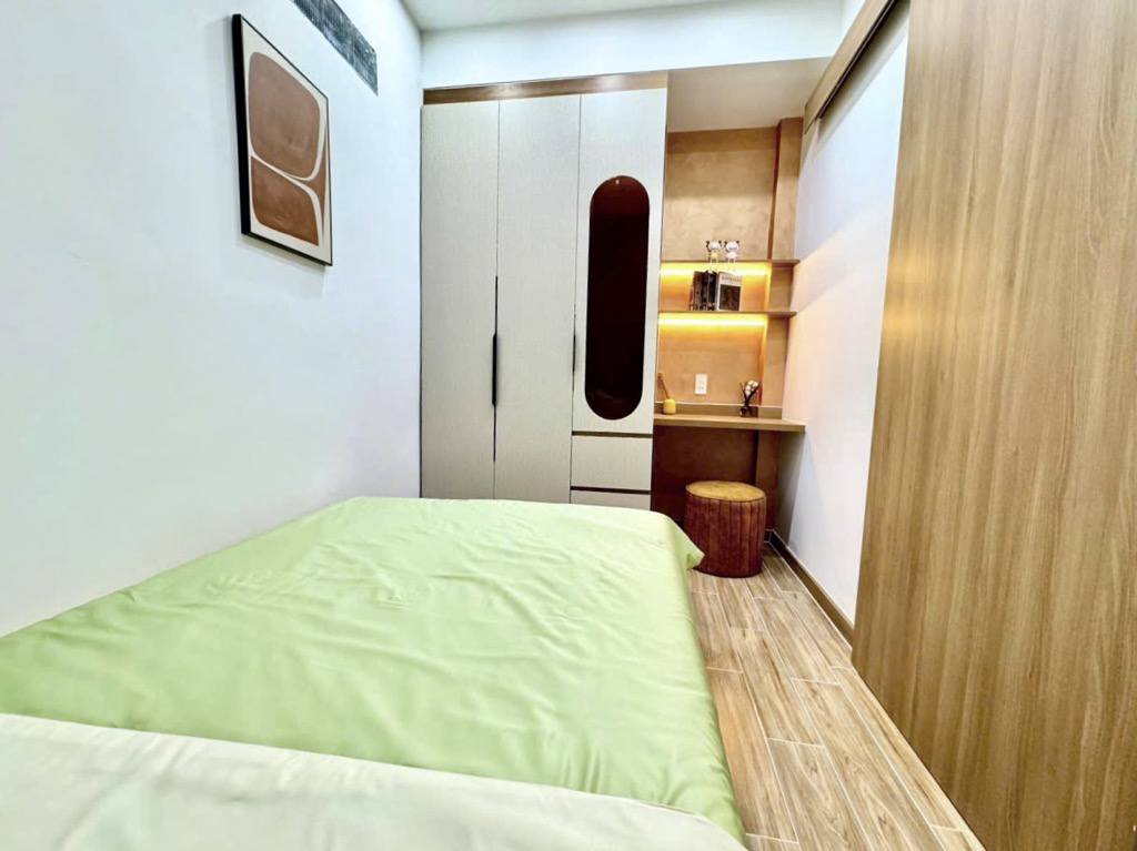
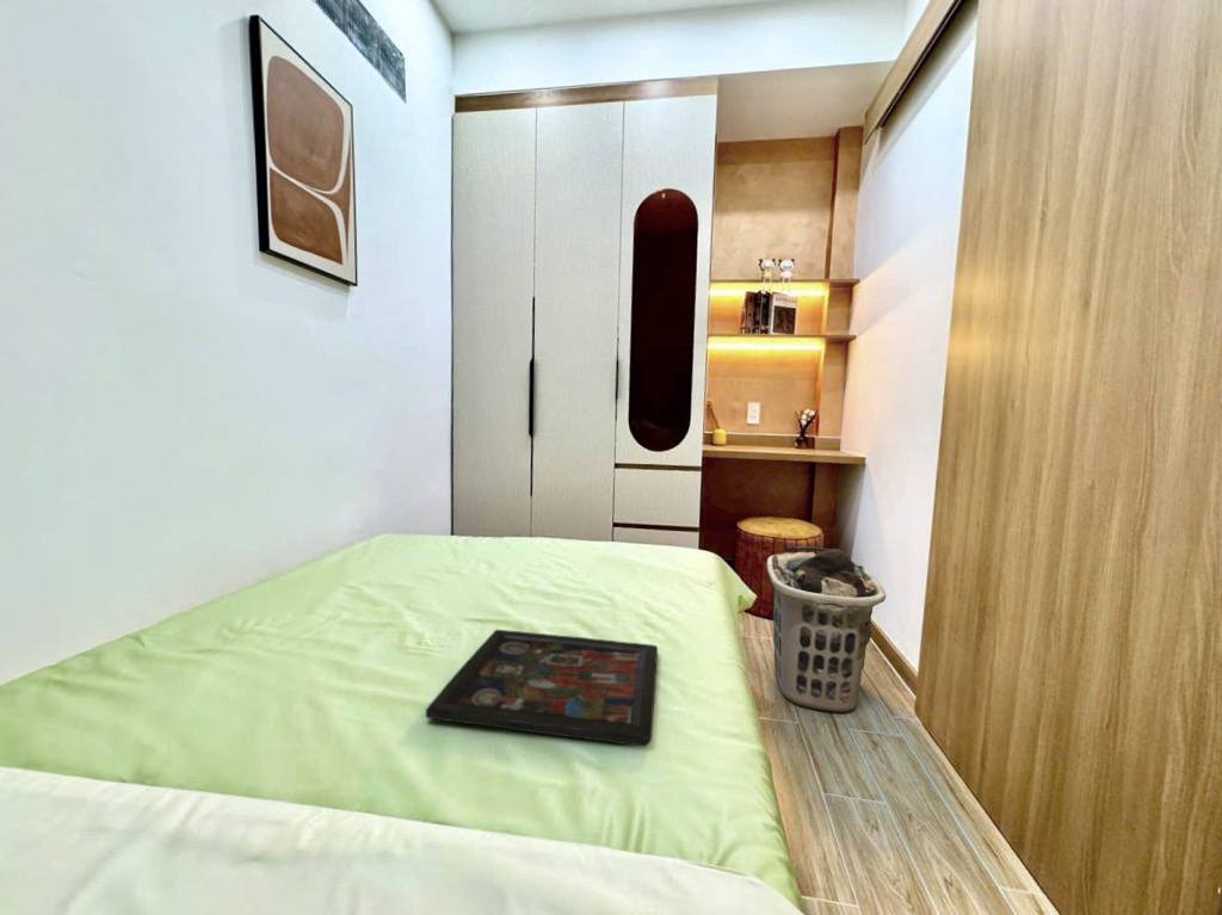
+ clothes hamper [766,545,887,713]
+ decorative tray [425,629,659,747]
